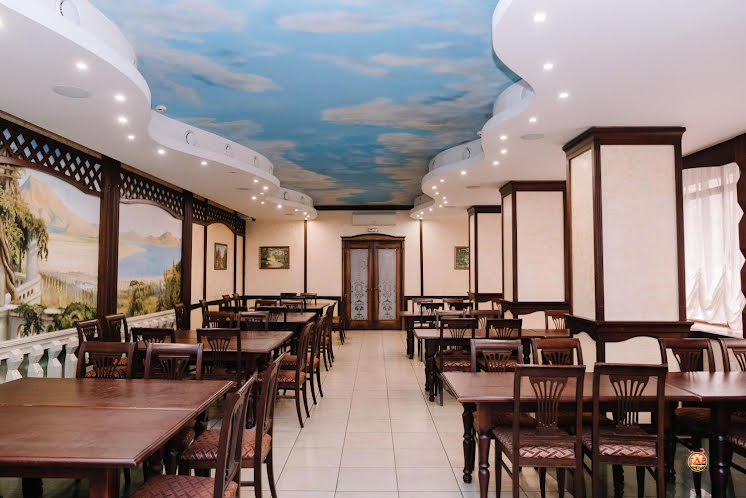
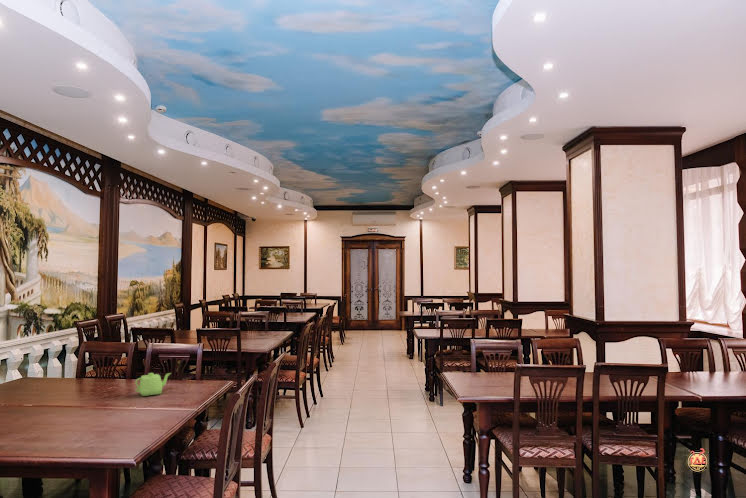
+ teapot [134,372,172,397]
